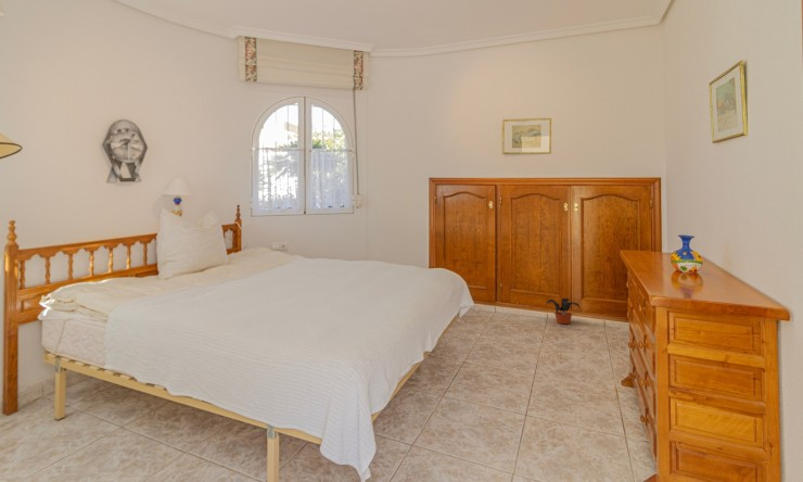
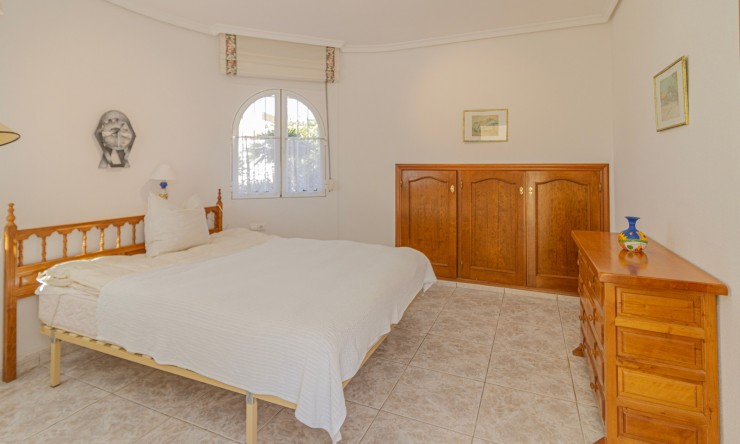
- potted plant [545,296,582,325]
